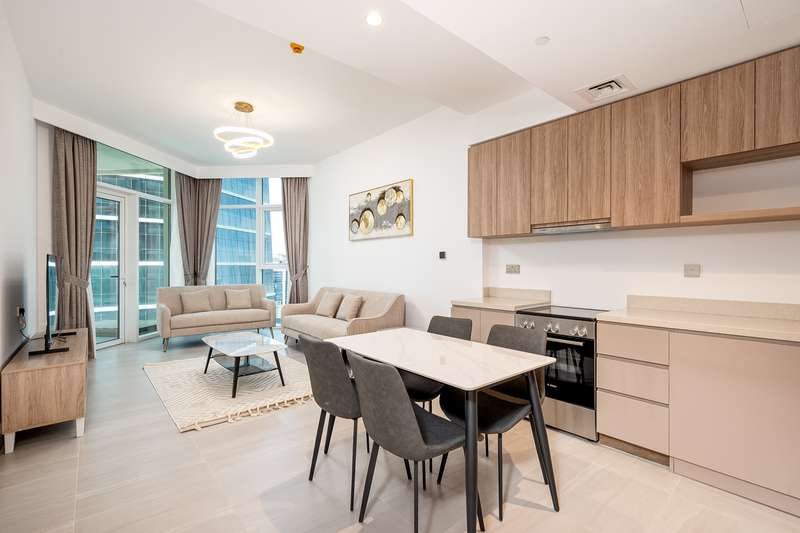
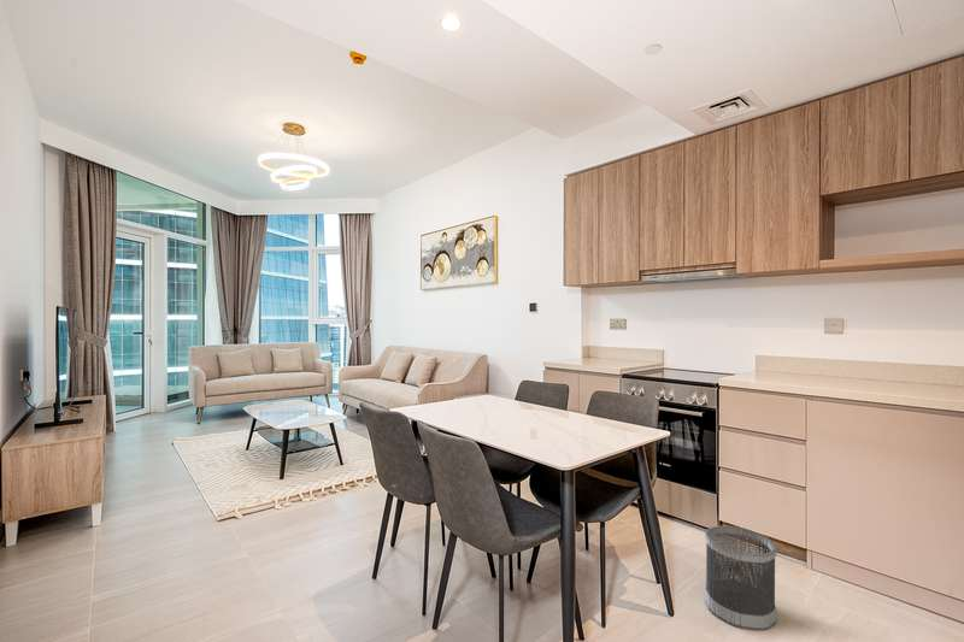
+ wastebasket [704,525,777,632]
